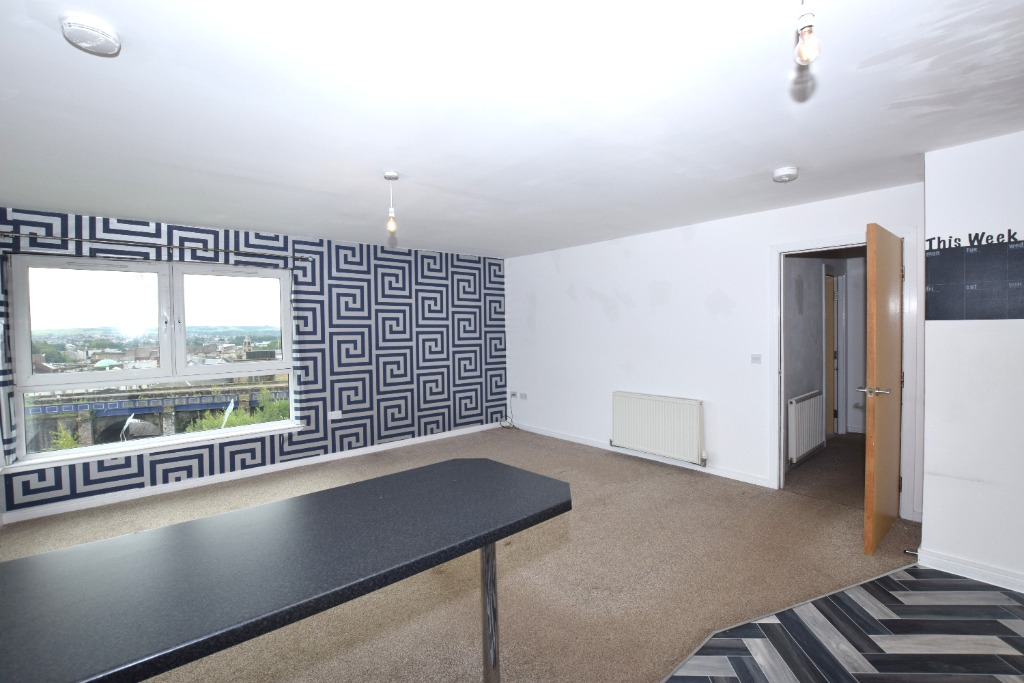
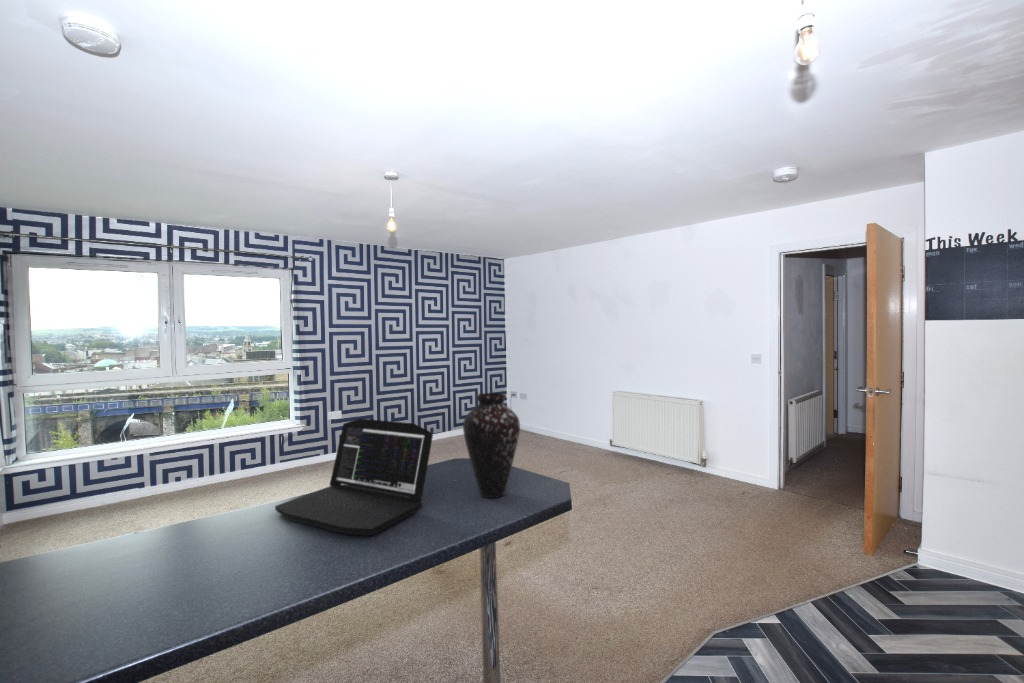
+ laptop [274,418,434,537]
+ vase [462,392,521,499]
